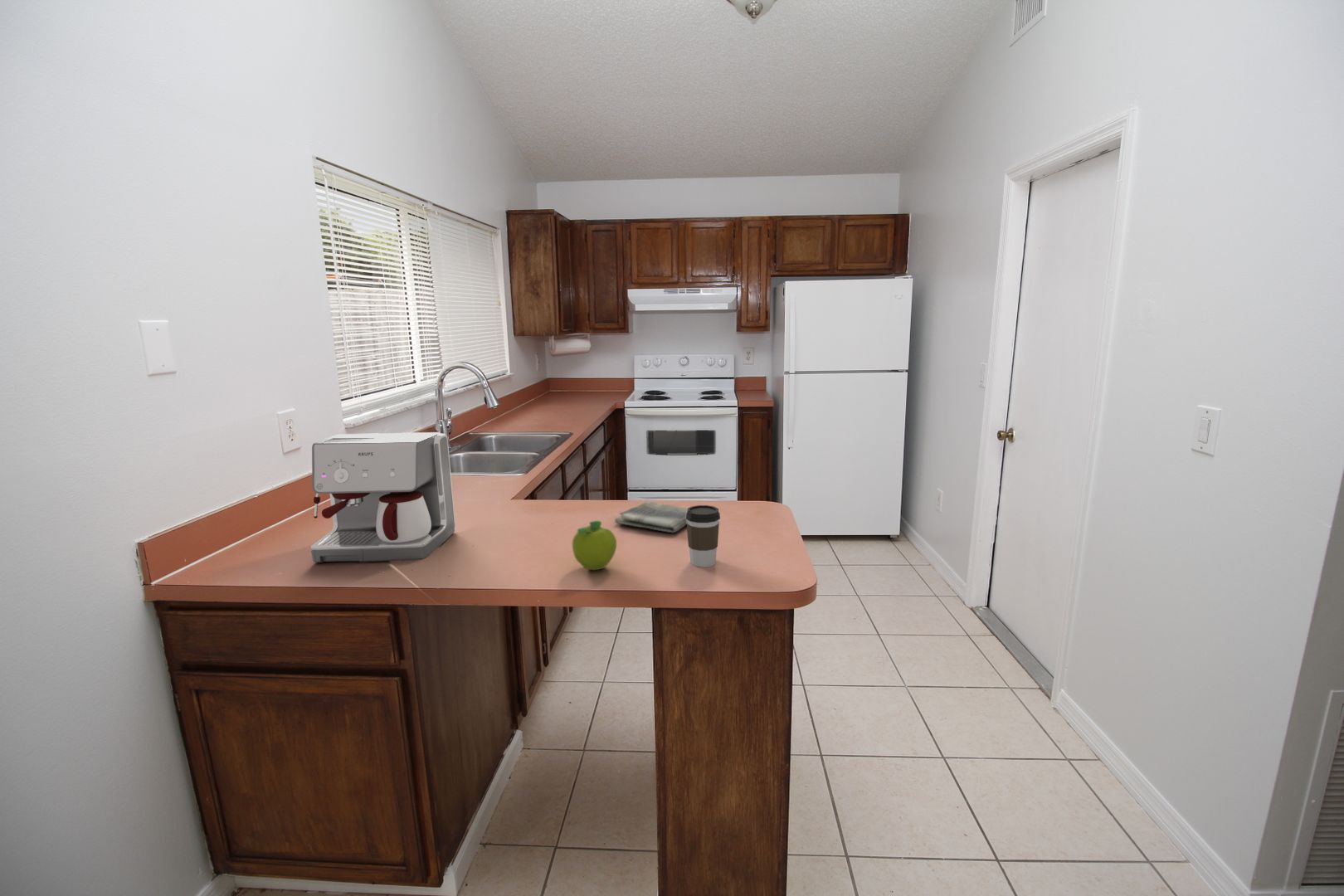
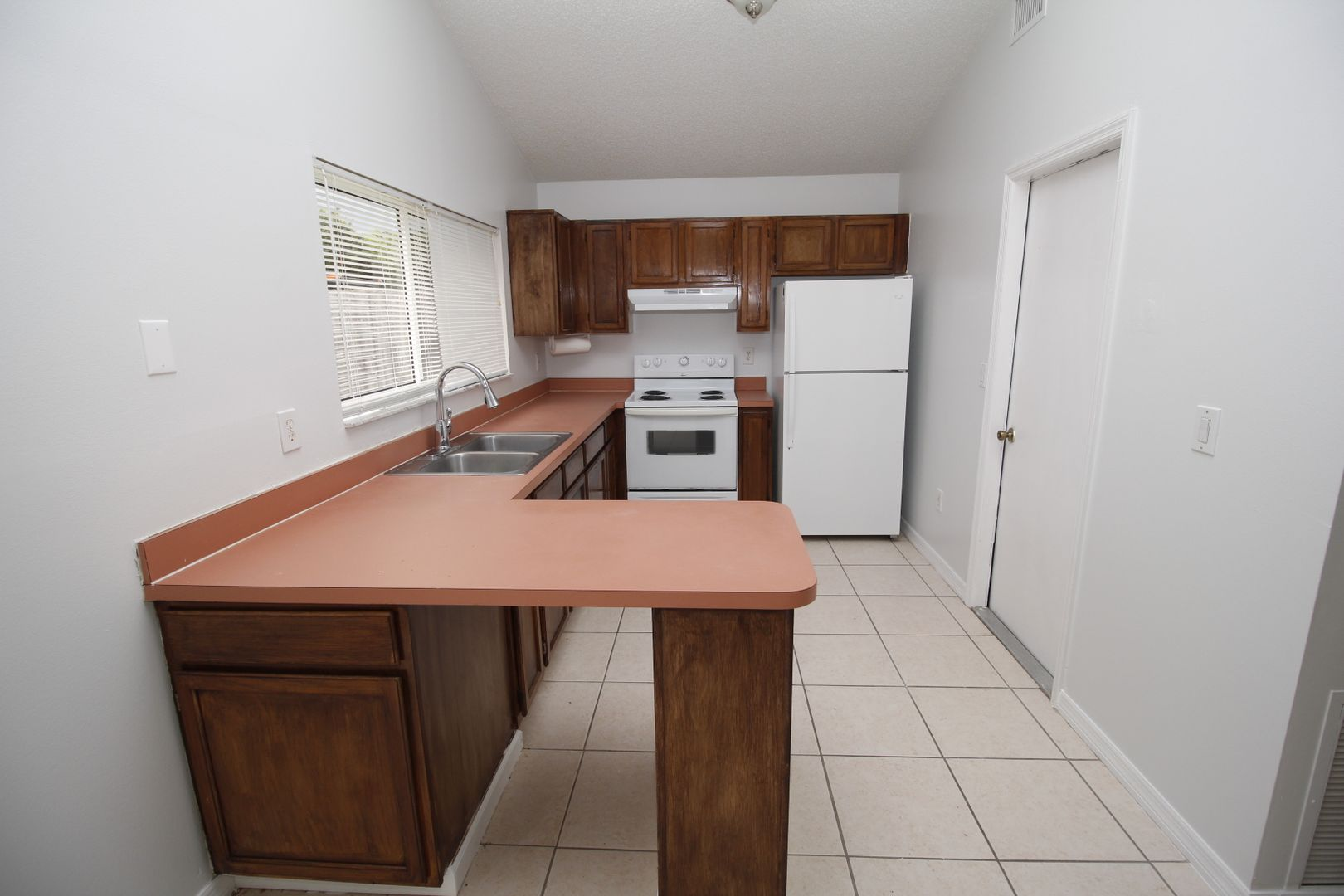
- coffee cup [686,504,721,567]
- coffee maker [310,431,456,563]
- dish towel [614,501,688,533]
- fruit [572,520,617,571]
